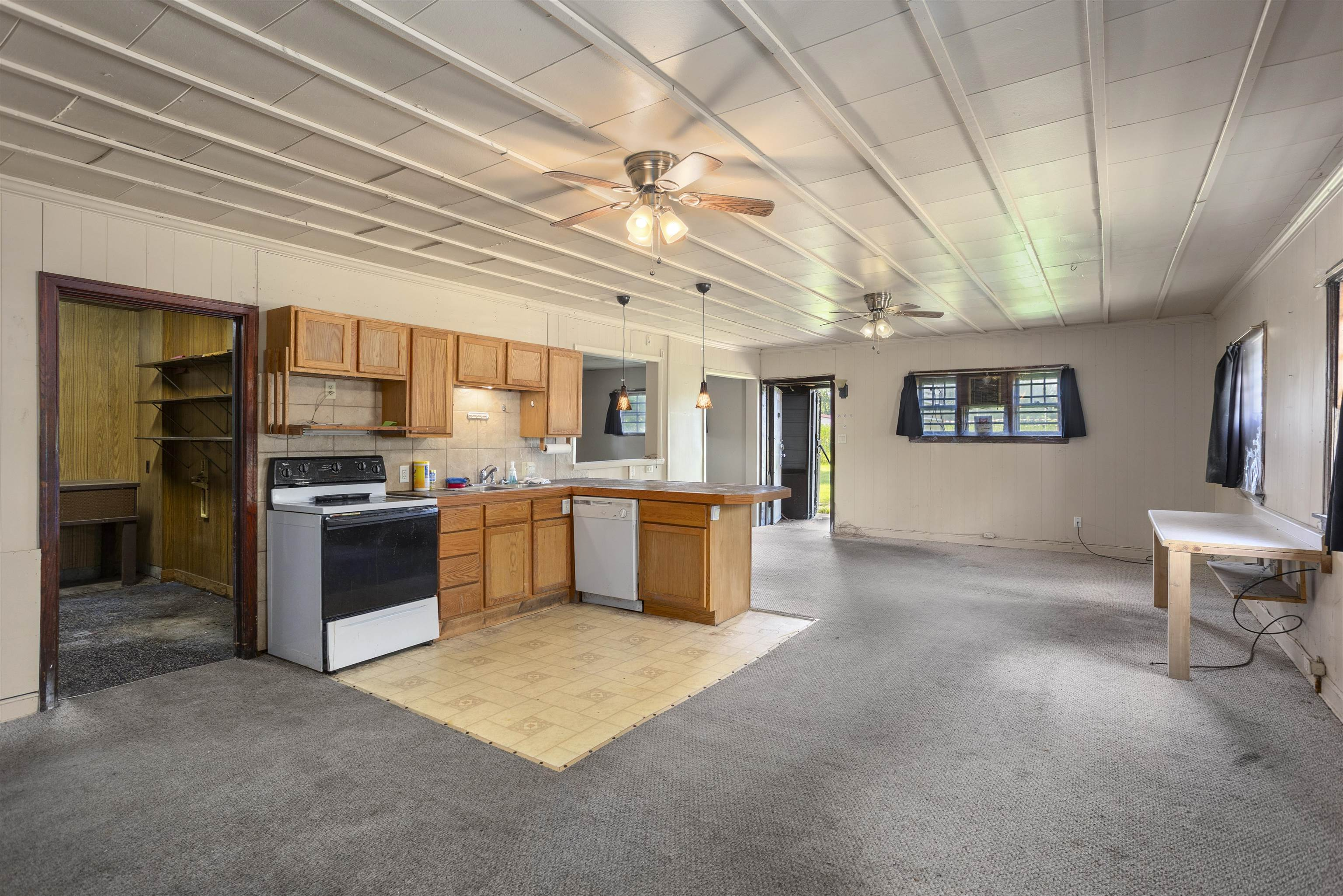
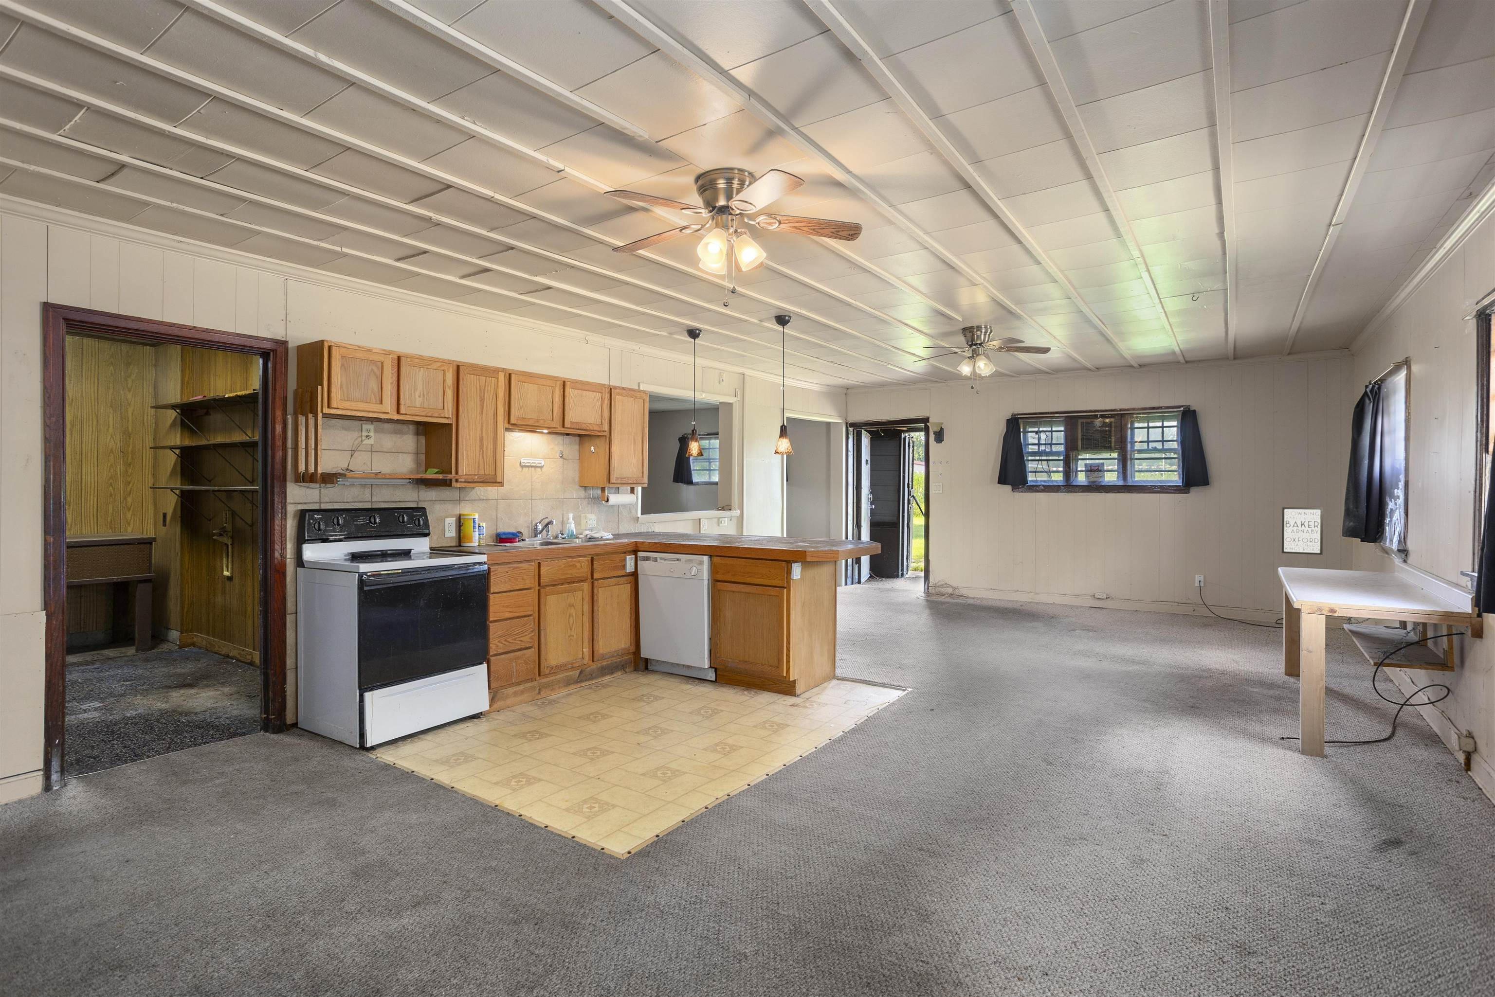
+ wall art [1281,506,1324,555]
